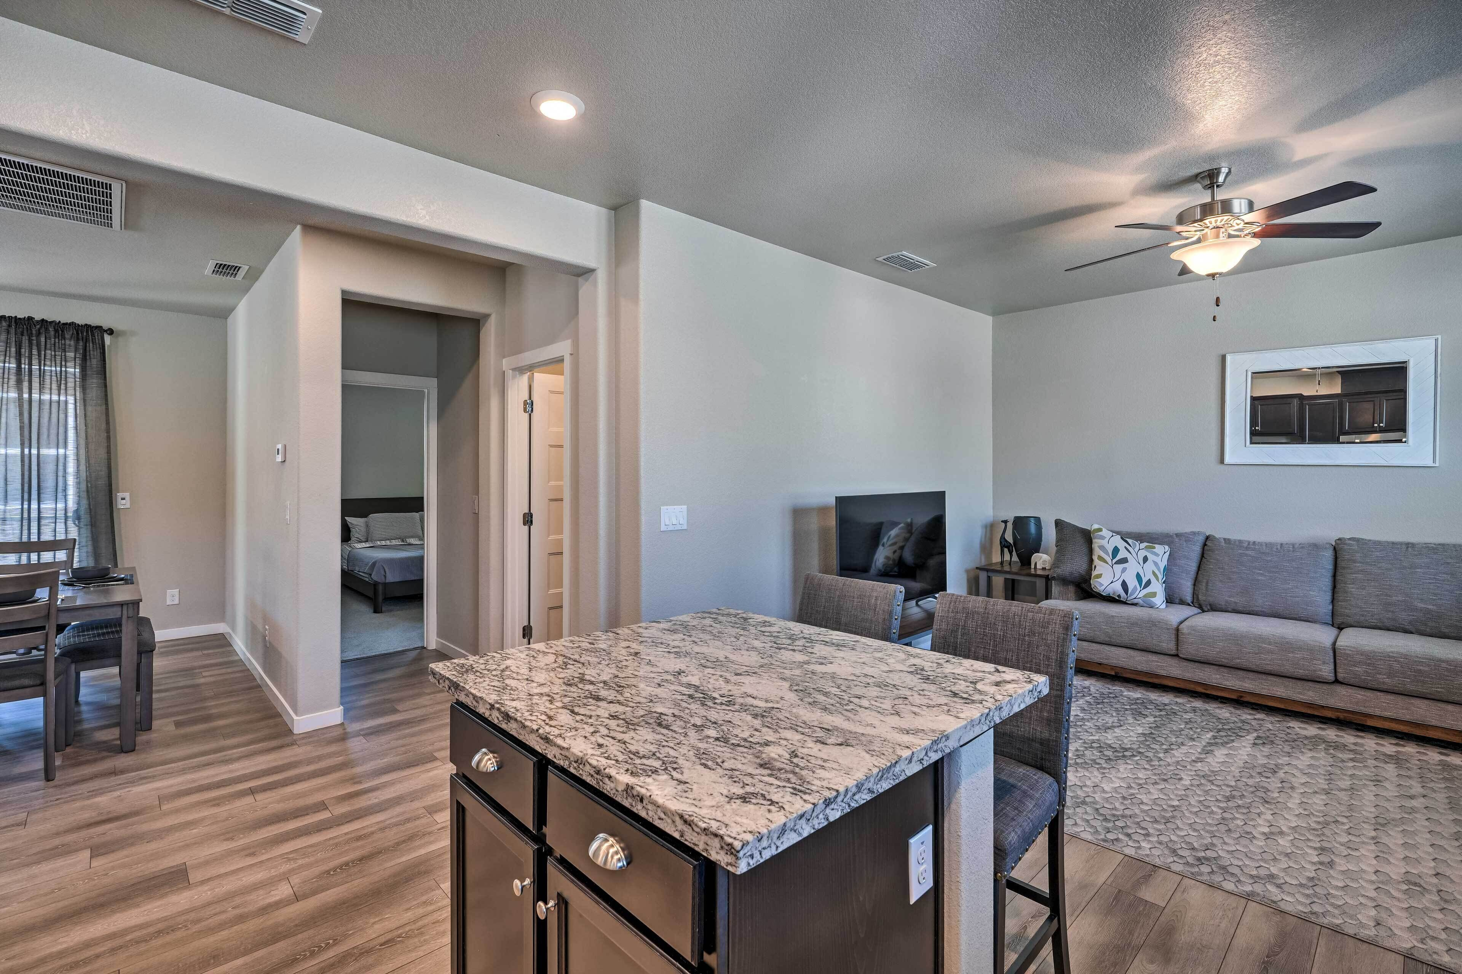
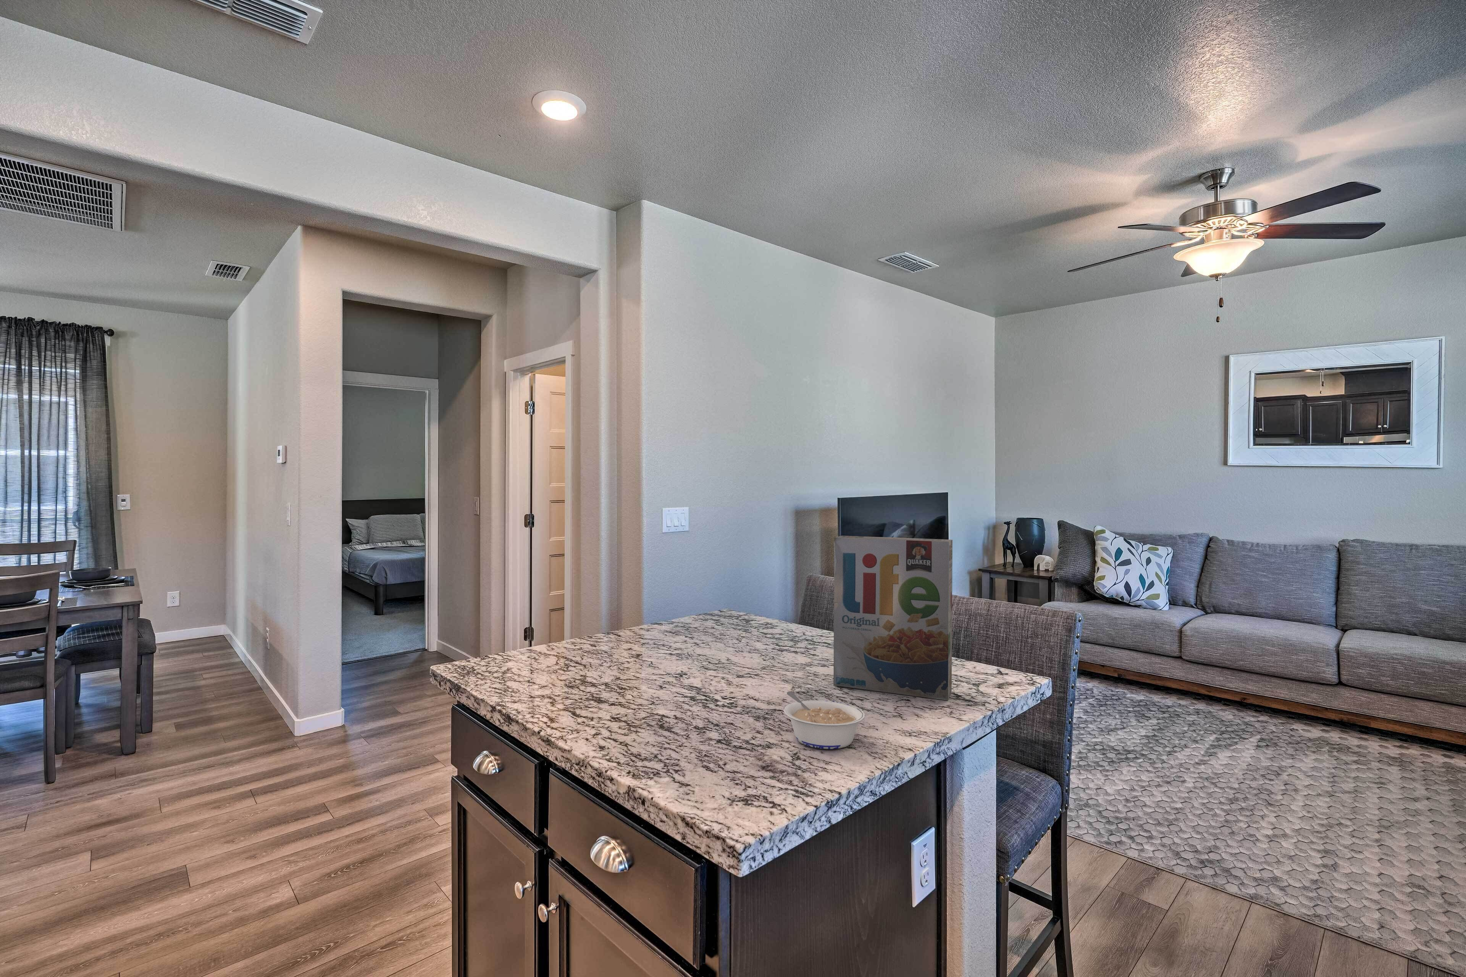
+ cereal box [833,535,953,701]
+ legume [783,691,865,749]
